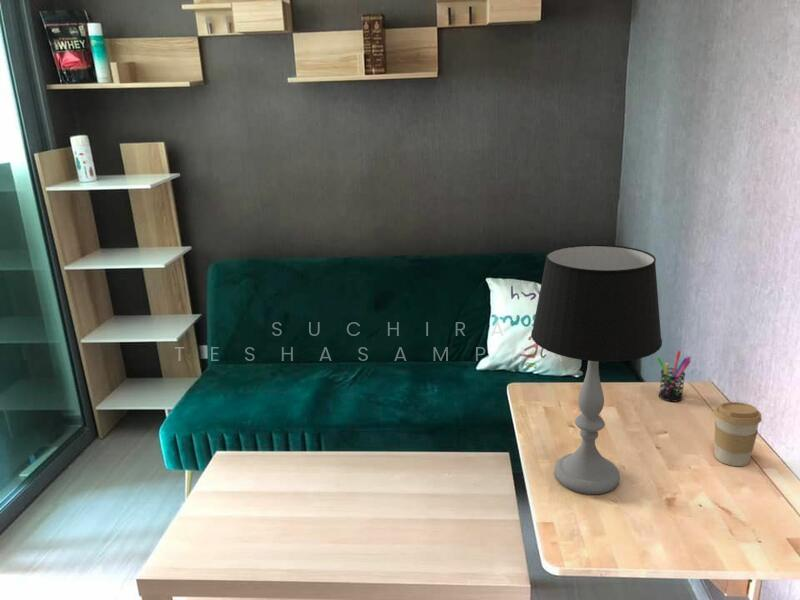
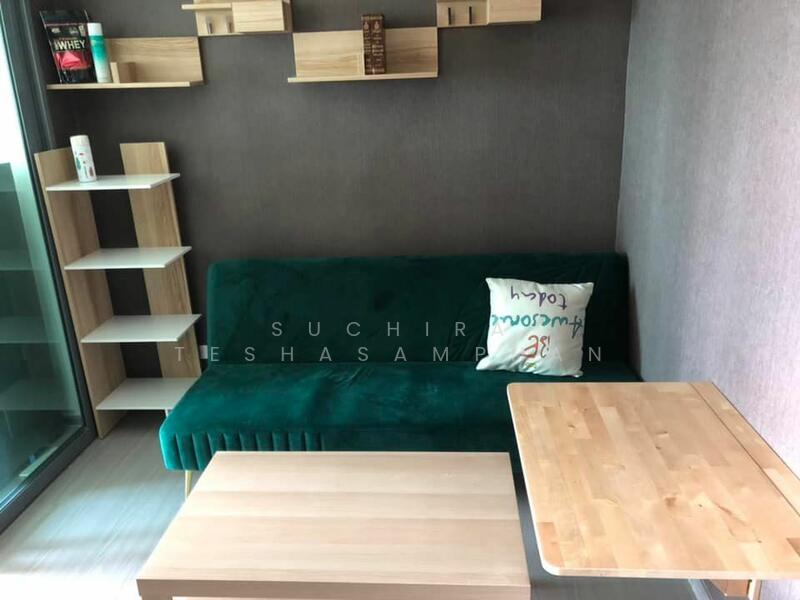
- pen holder [656,350,692,403]
- table lamp [530,244,663,495]
- coffee cup [713,401,763,467]
